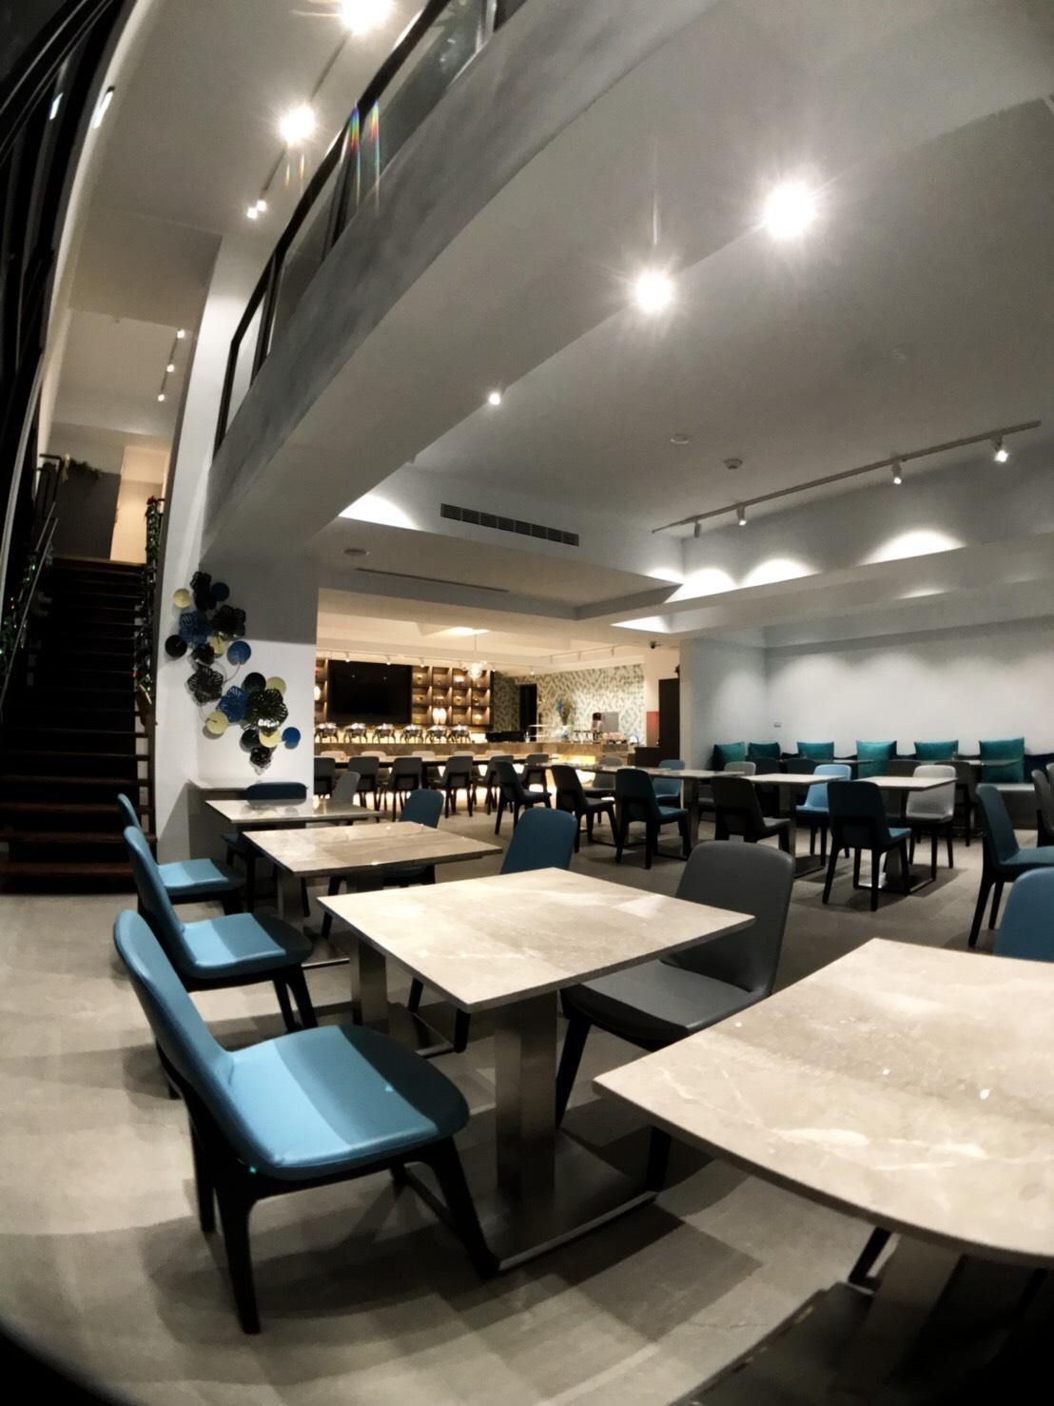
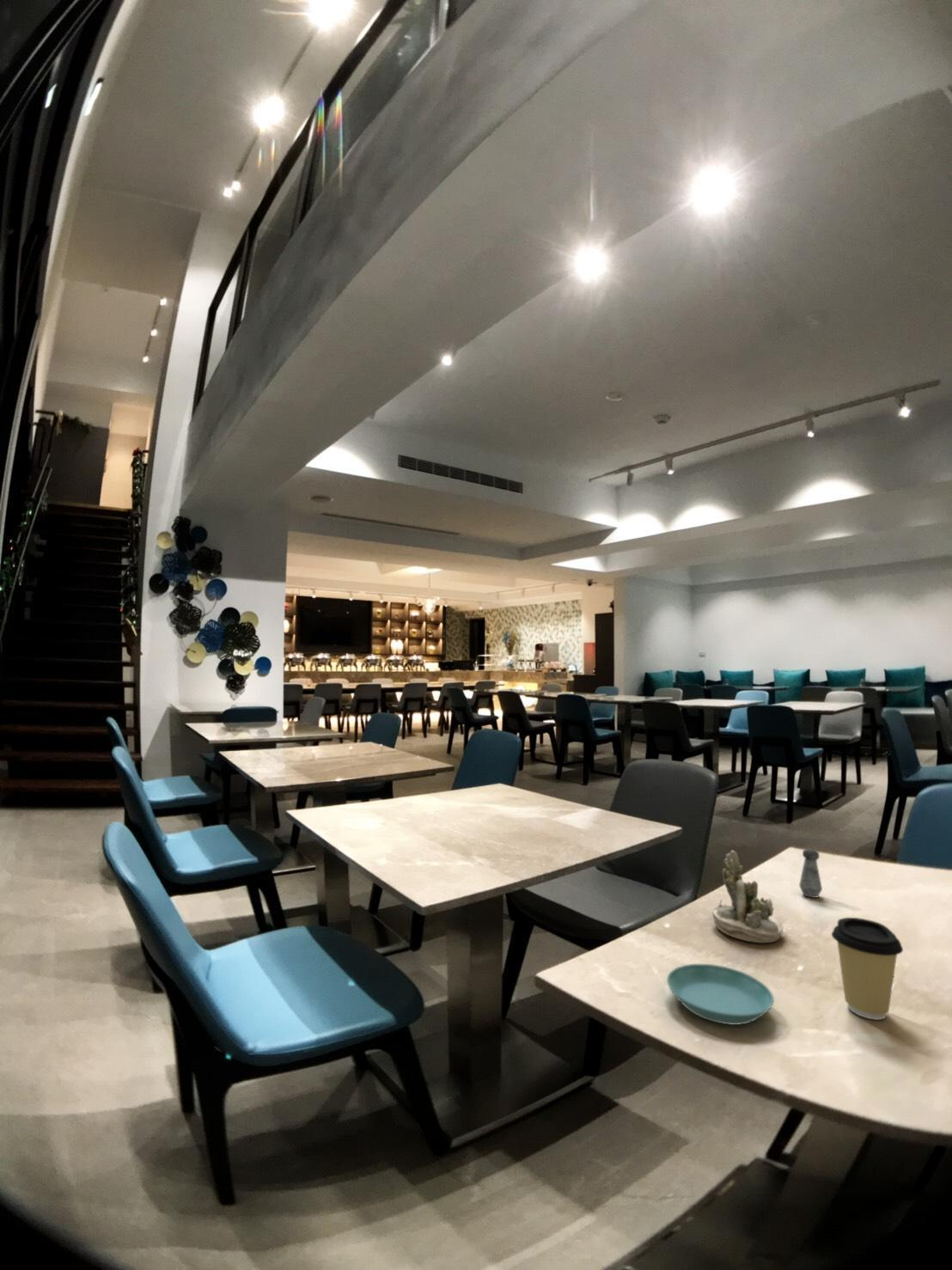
+ succulent planter [711,849,784,943]
+ coffee cup [831,917,904,1021]
+ saucer [666,963,775,1026]
+ salt shaker [798,848,823,899]
